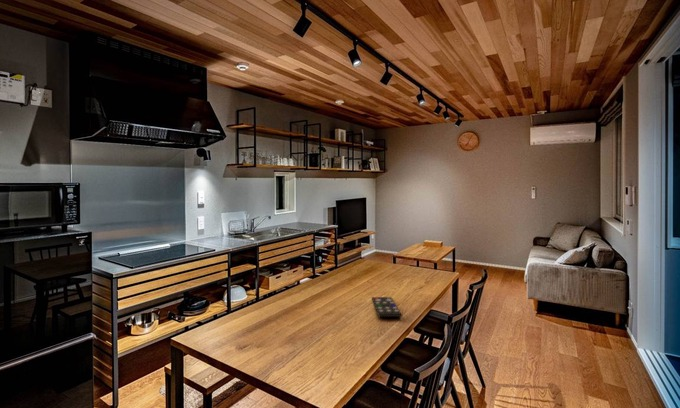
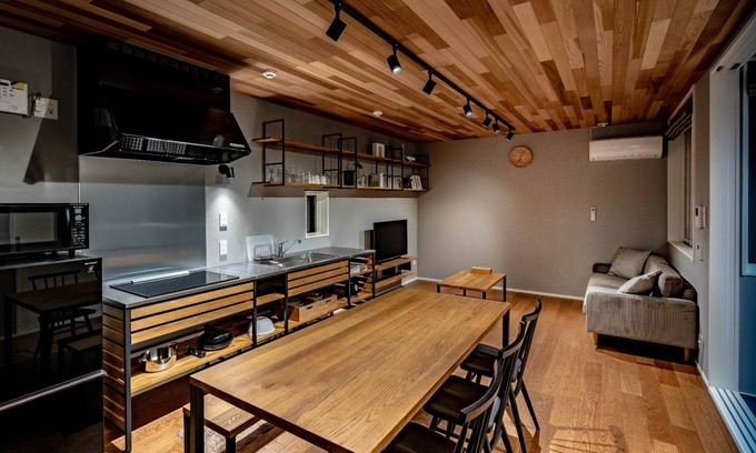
- remote control [371,296,402,318]
